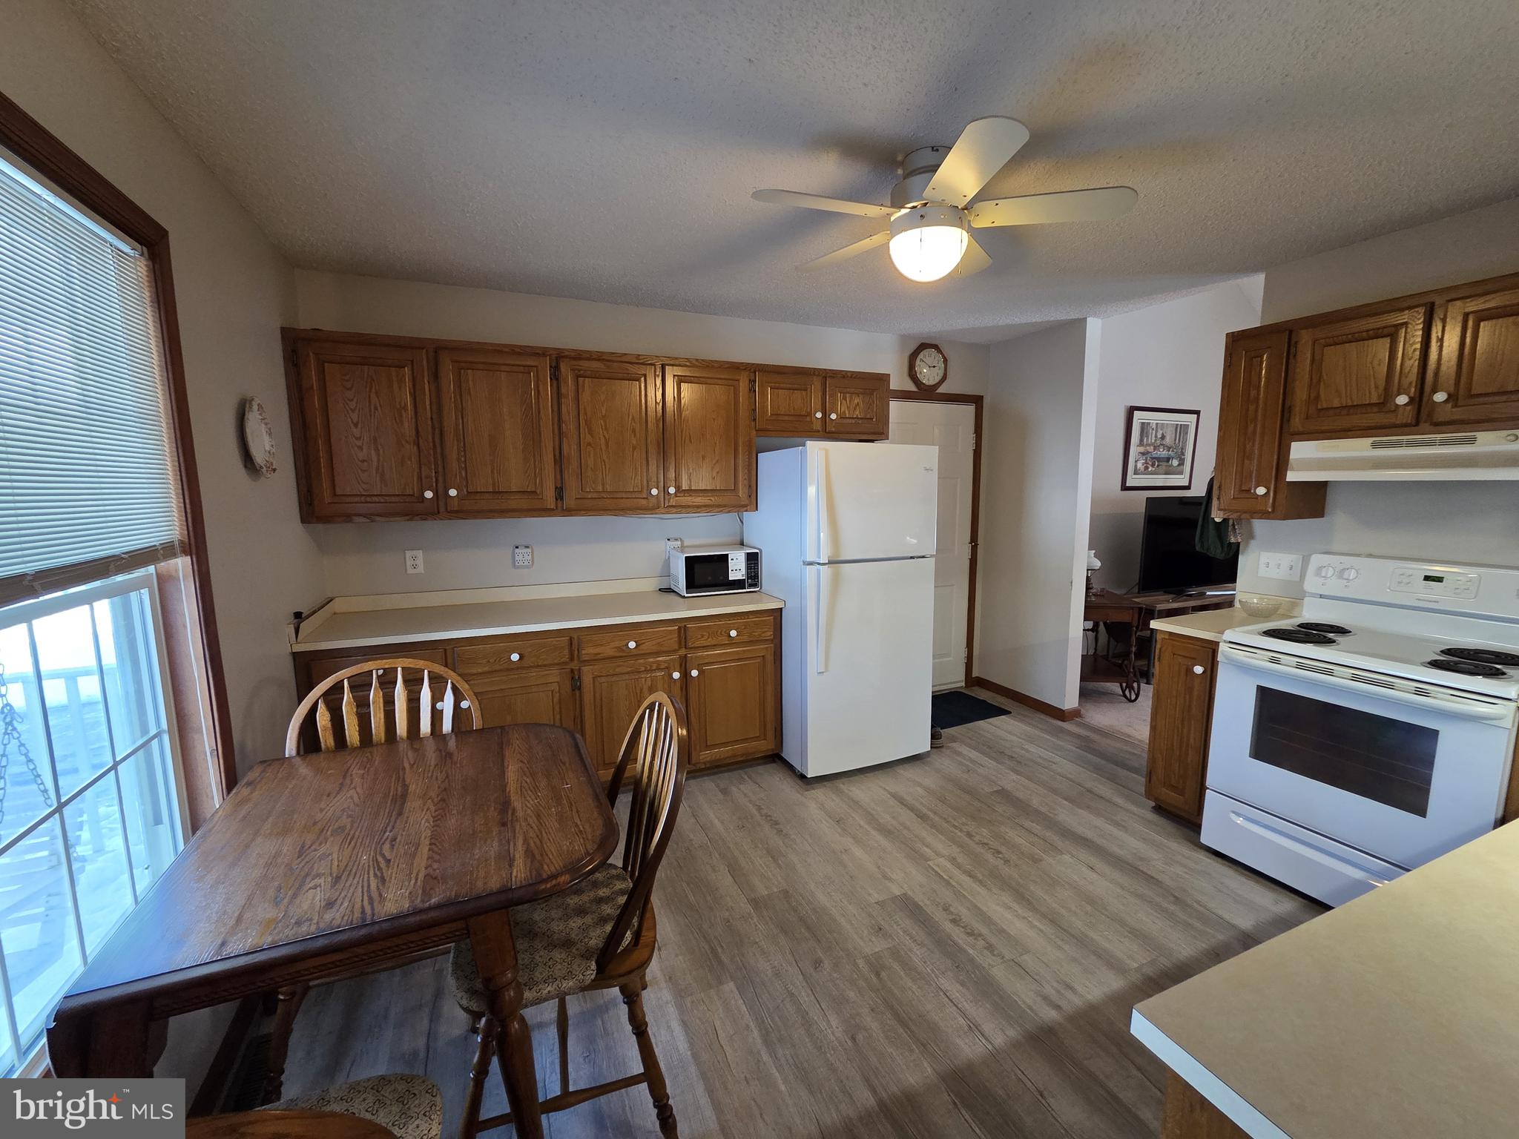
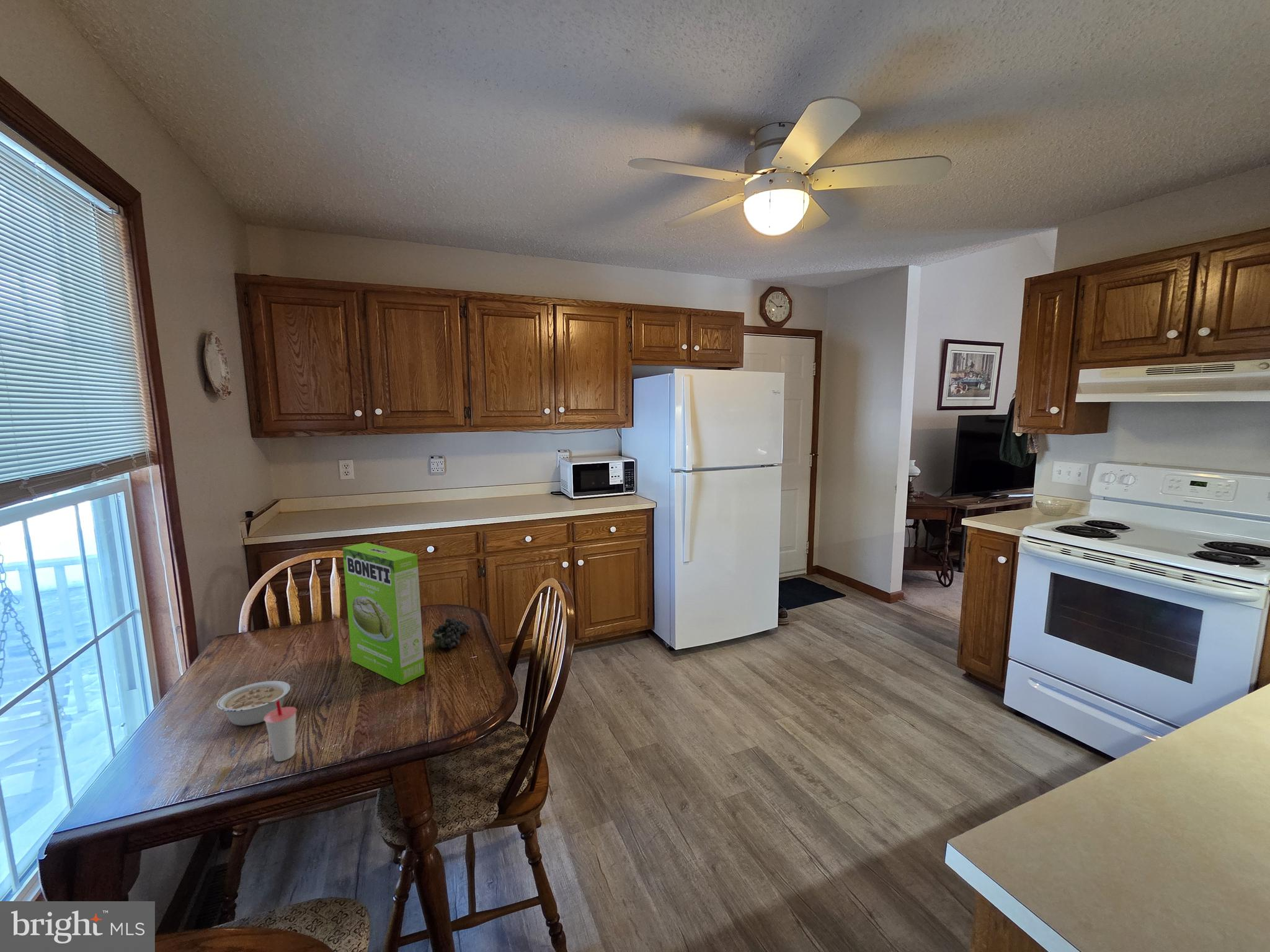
+ fruit [432,617,471,649]
+ cake mix box [342,542,425,685]
+ legume [216,681,291,726]
+ cup [264,700,298,762]
